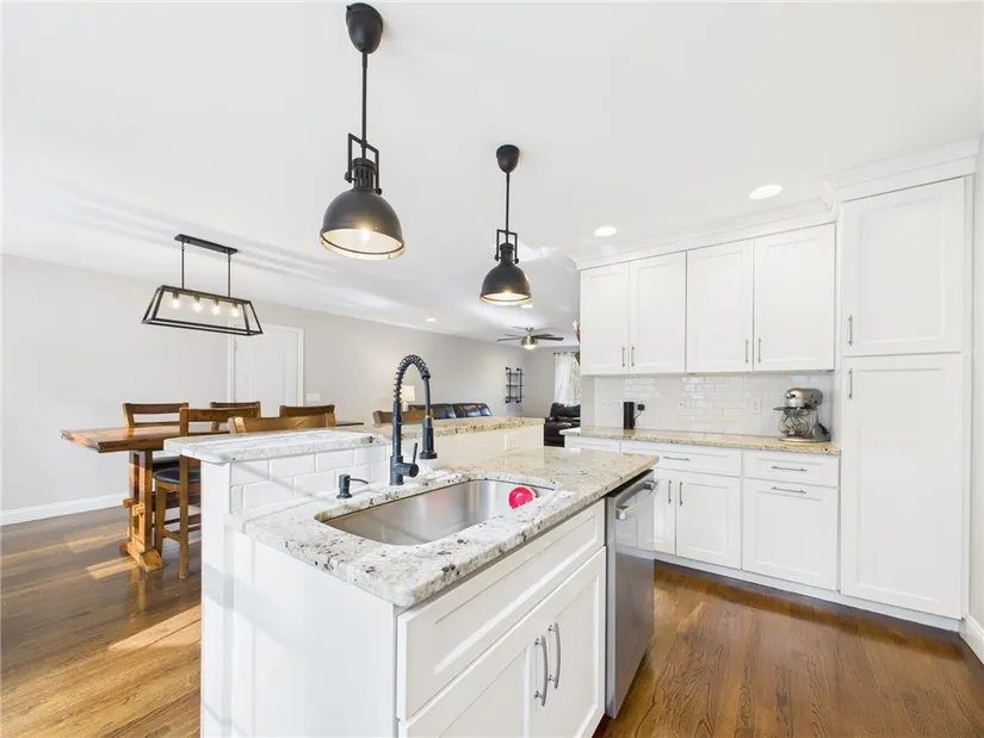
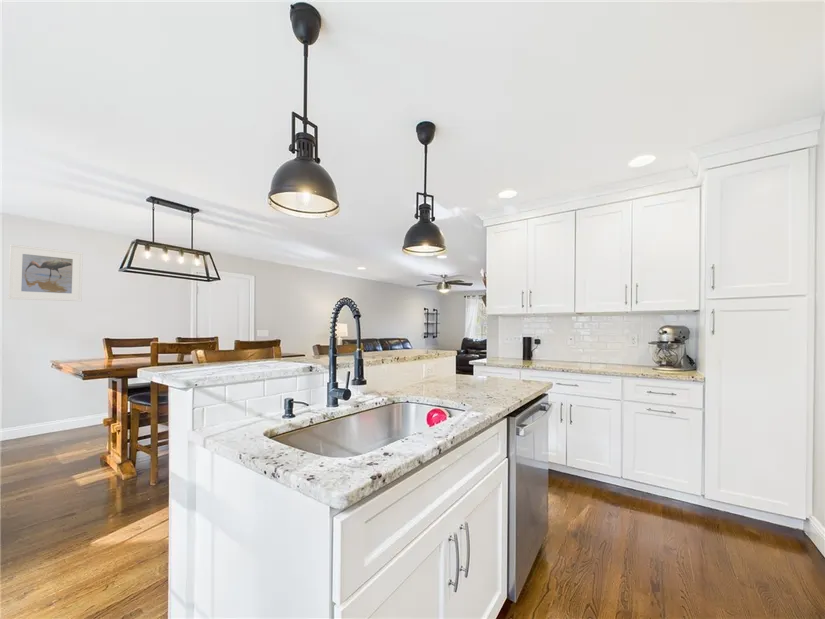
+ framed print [8,243,84,302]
